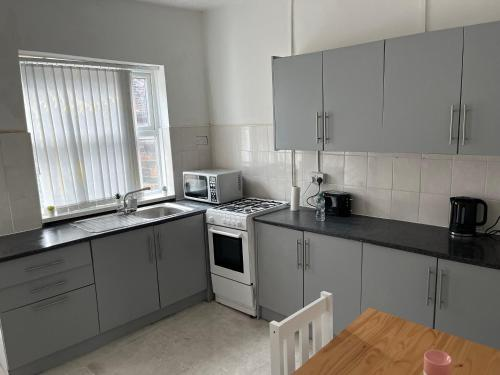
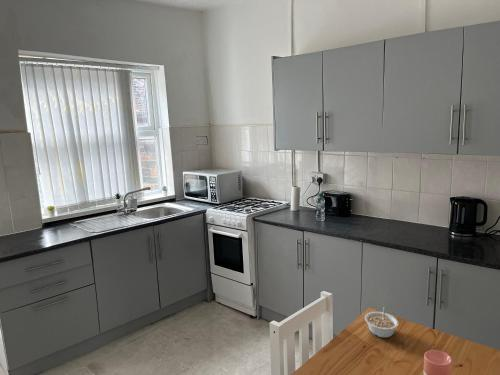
+ legume [364,306,399,339]
